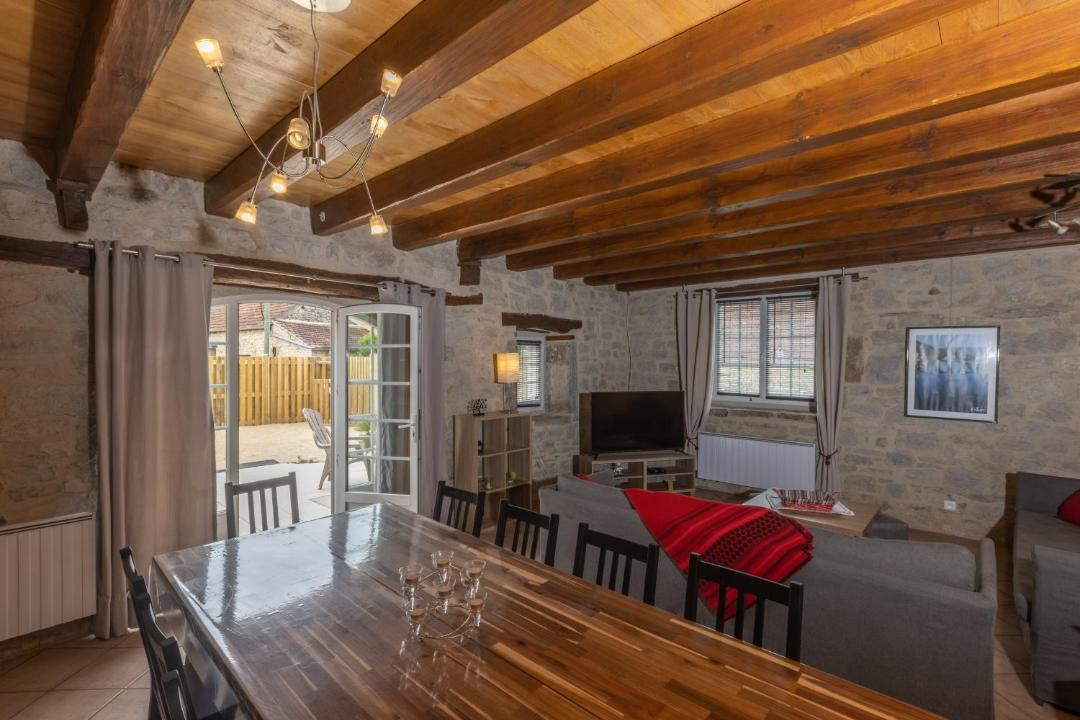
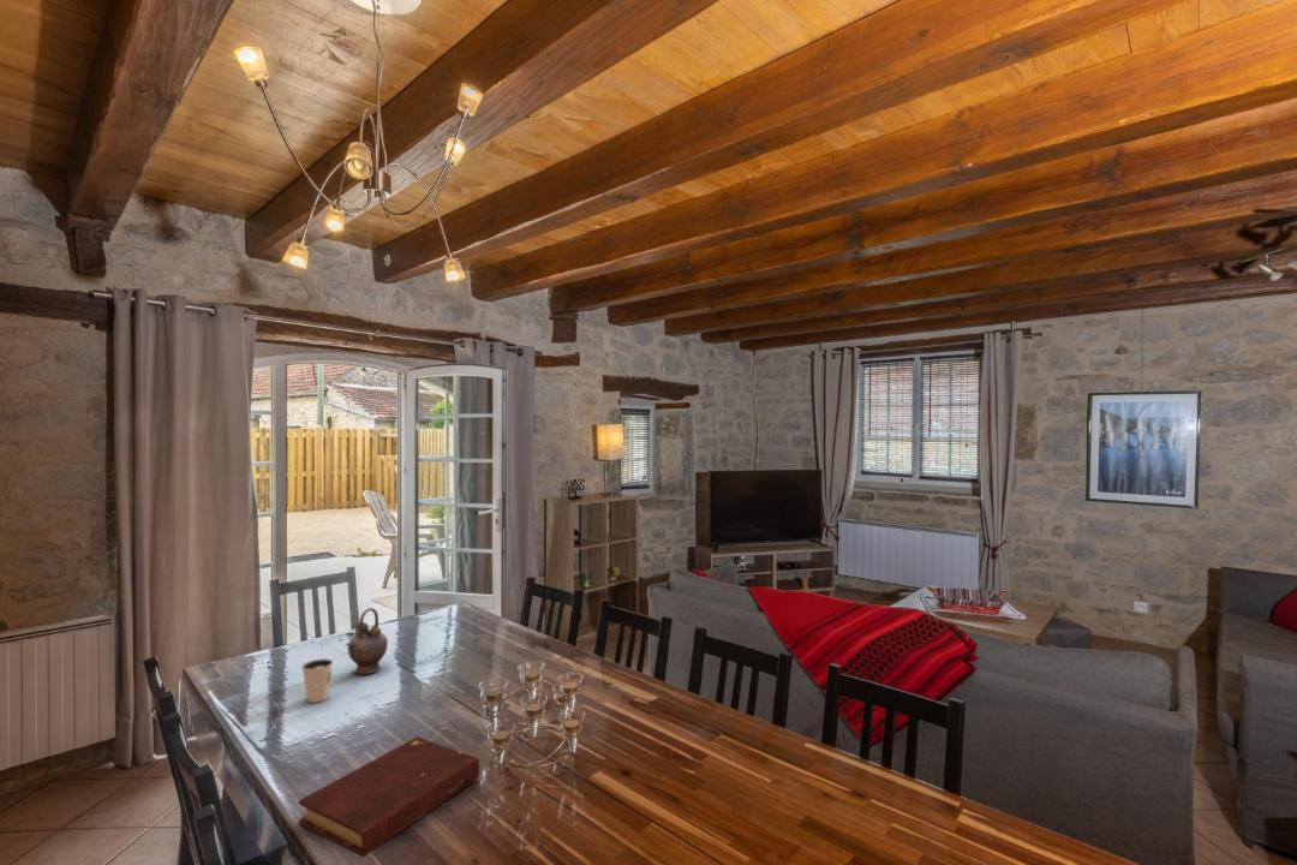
+ book [298,735,480,859]
+ dixie cup [300,657,334,704]
+ teapot [345,607,389,675]
